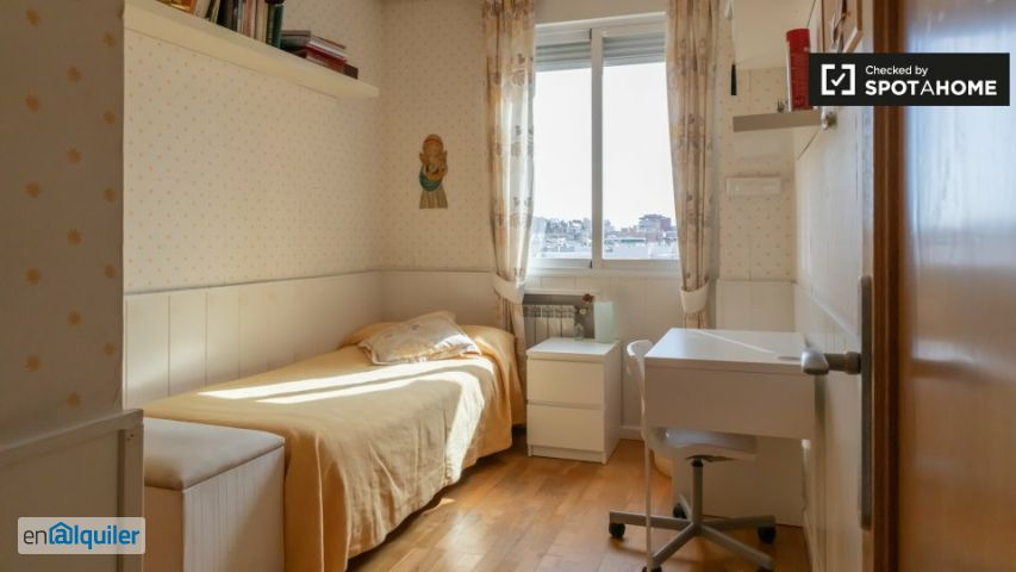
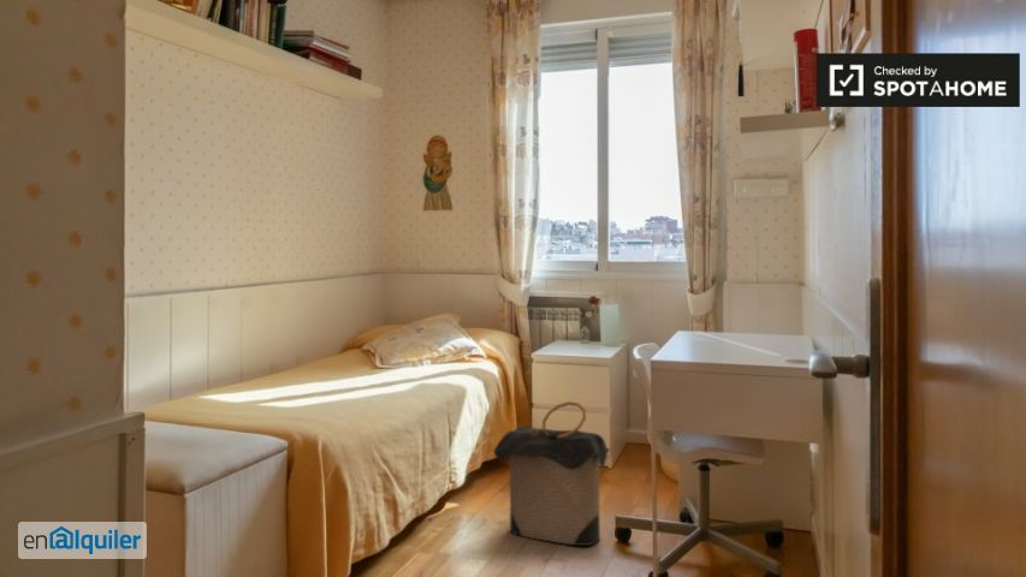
+ laundry hamper [492,400,611,547]
